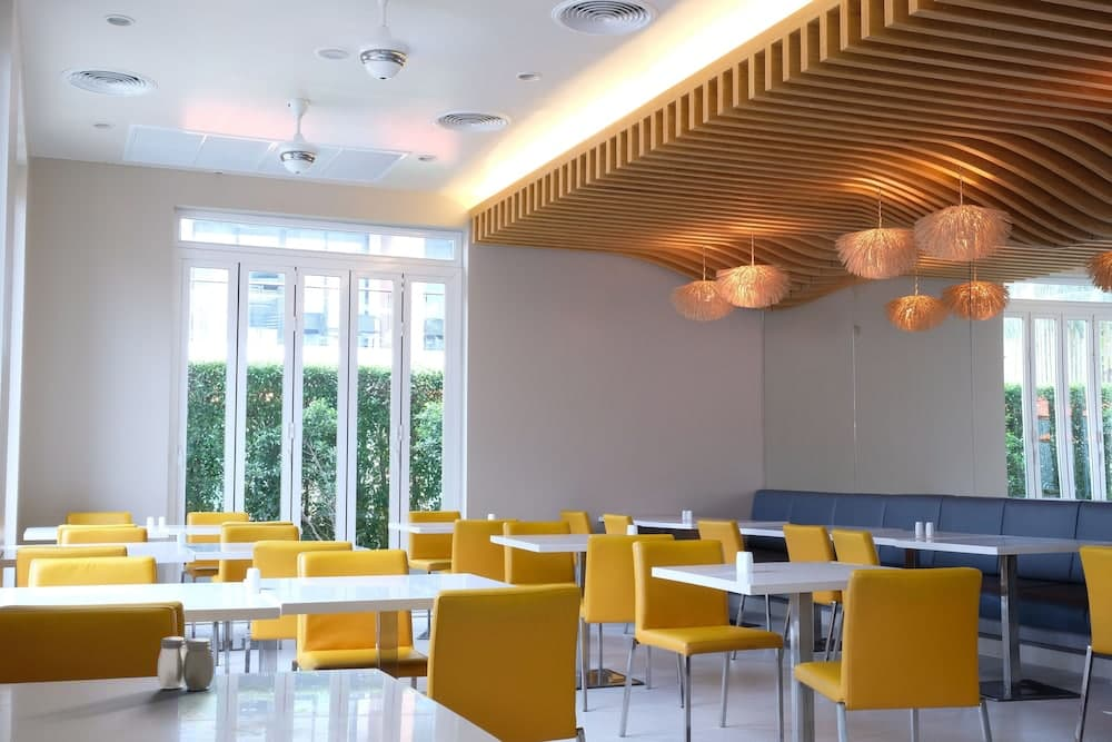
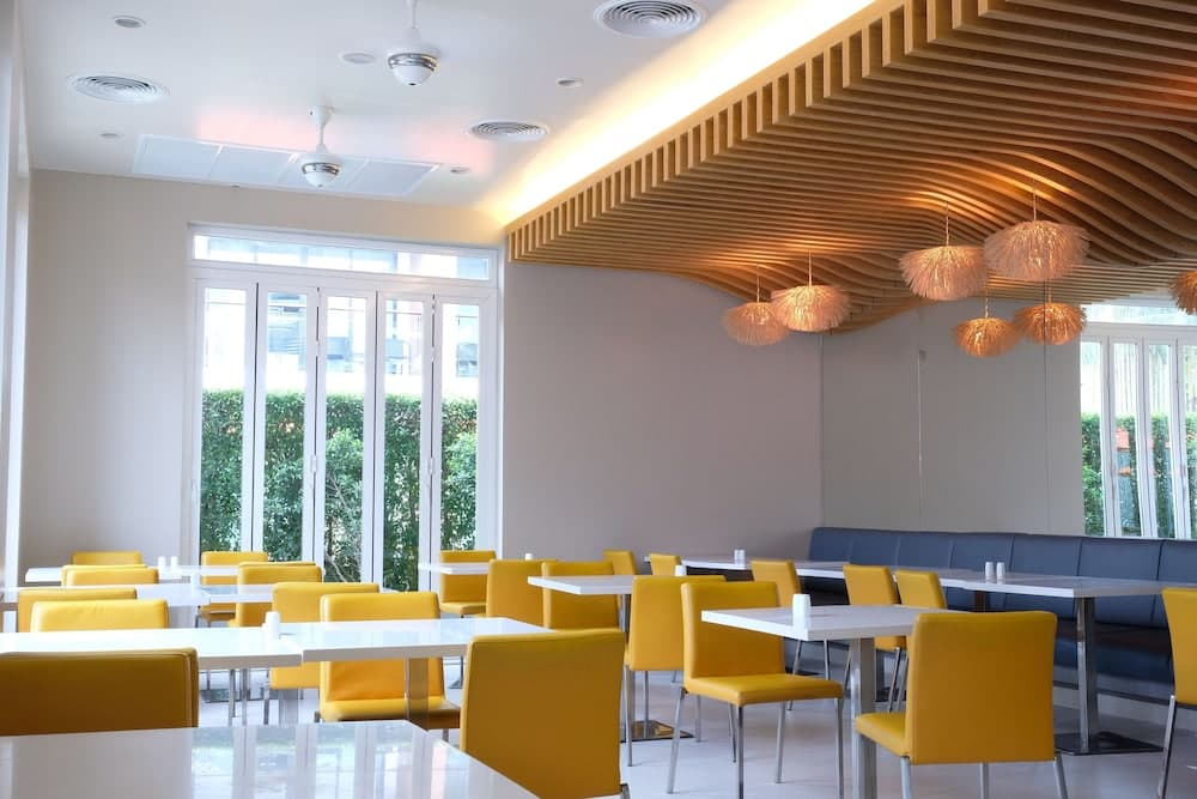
- salt and pepper shaker [157,635,215,692]
